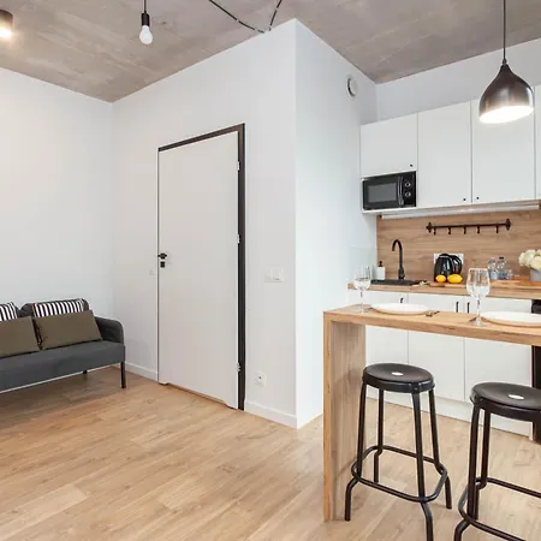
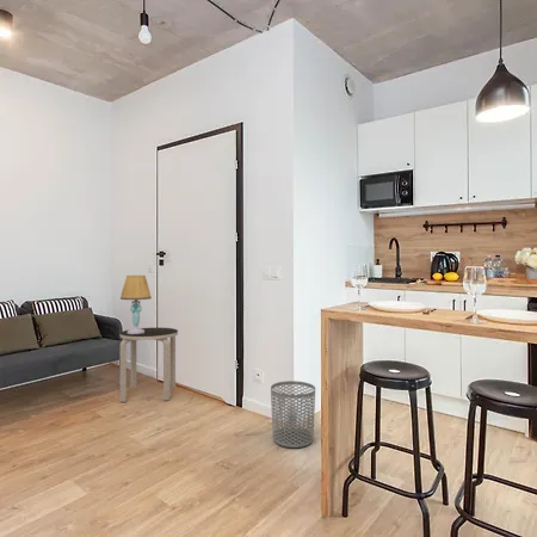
+ table lamp [119,274,153,334]
+ side table [119,327,179,403]
+ waste bin [270,379,316,449]
